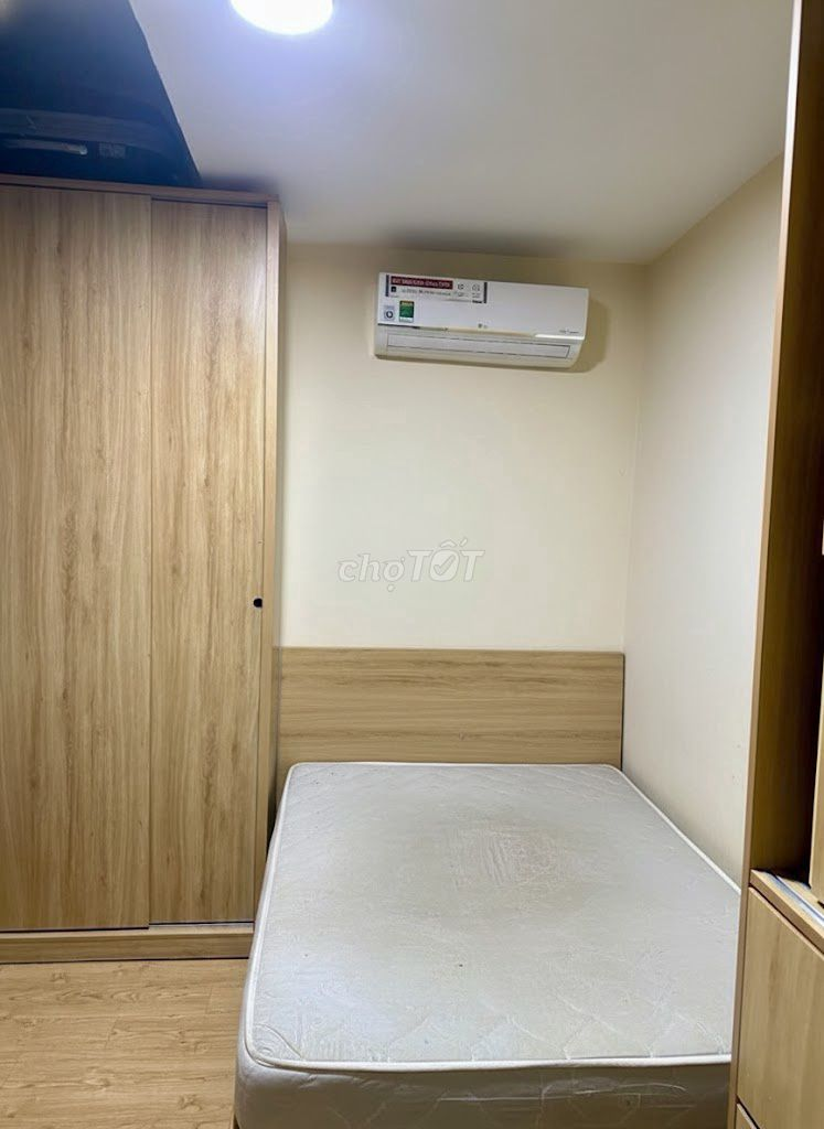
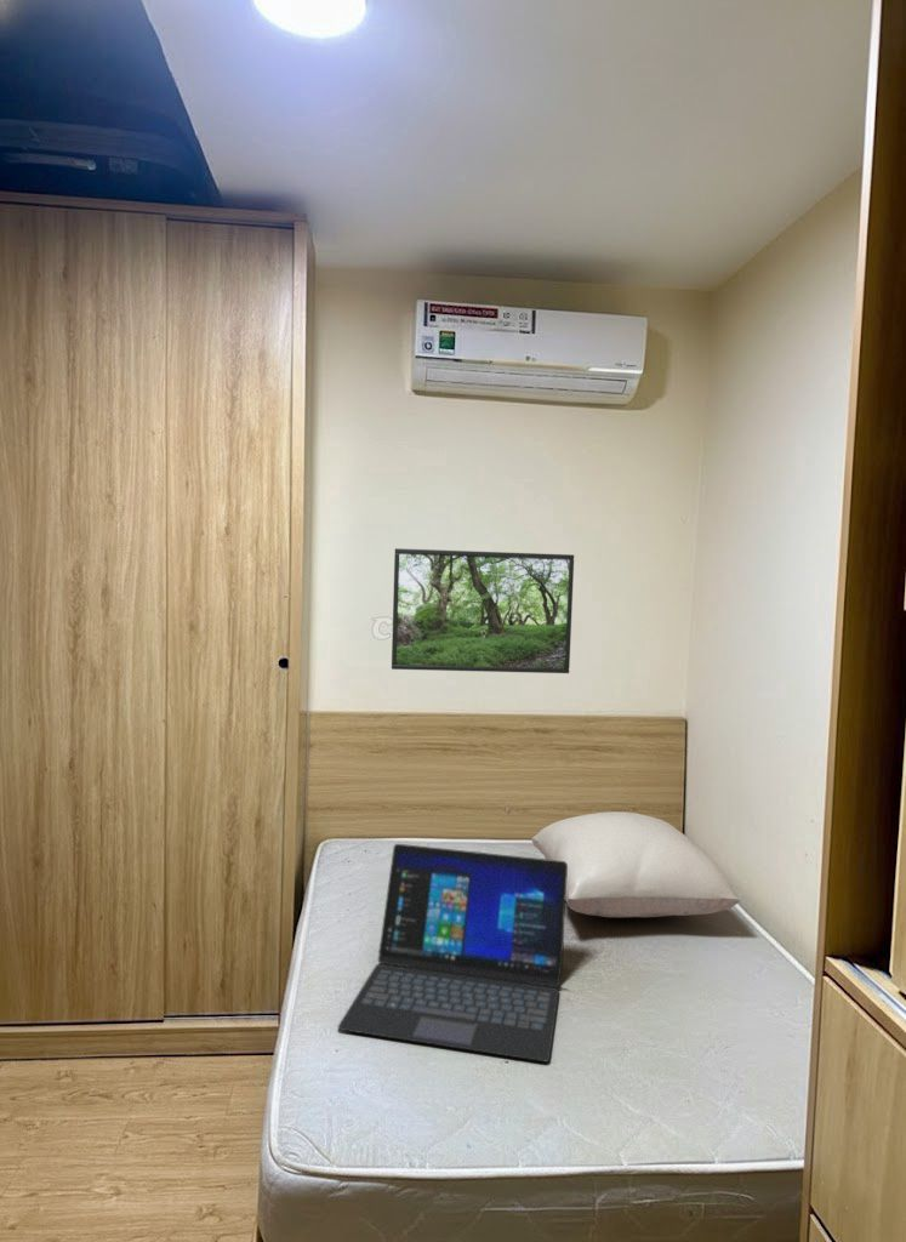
+ laptop [337,843,568,1064]
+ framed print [391,547,575,674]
+ pillow [530,810,741,918]
